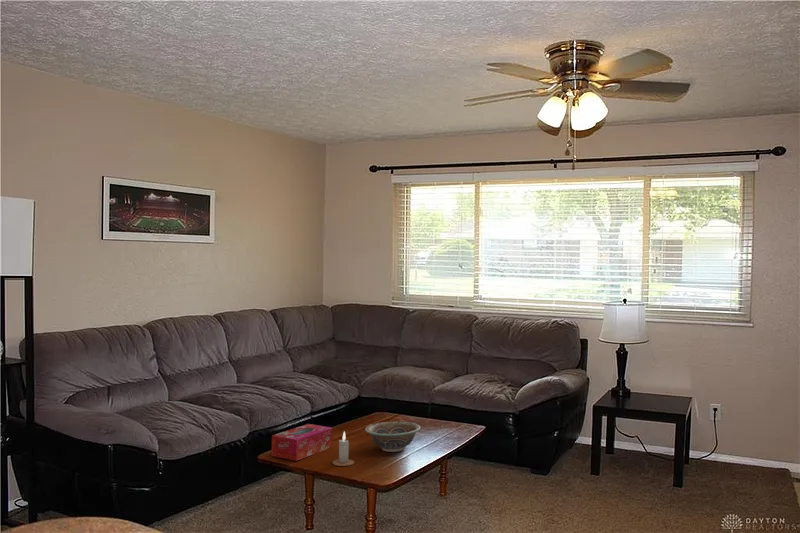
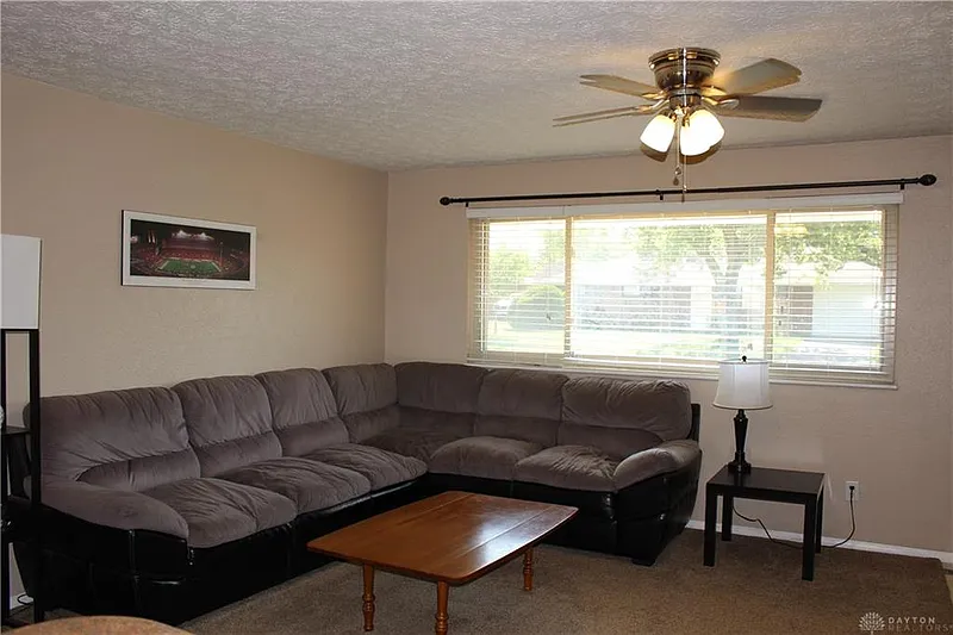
- candle [332,431,355,467]
- decorative bowl [364,421,421,453]
- tissue box [271,423,333,462]
